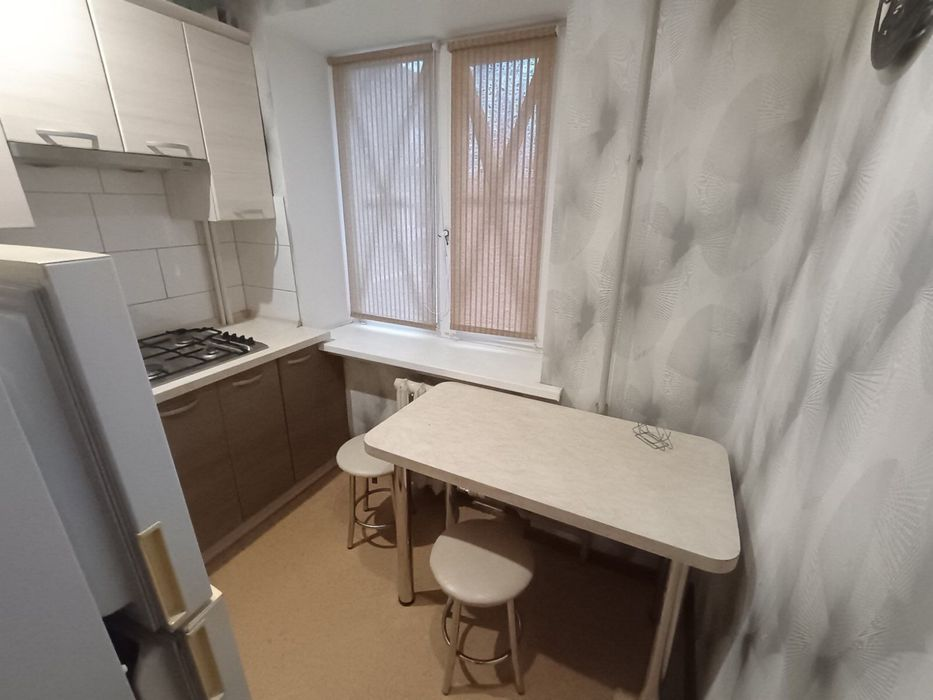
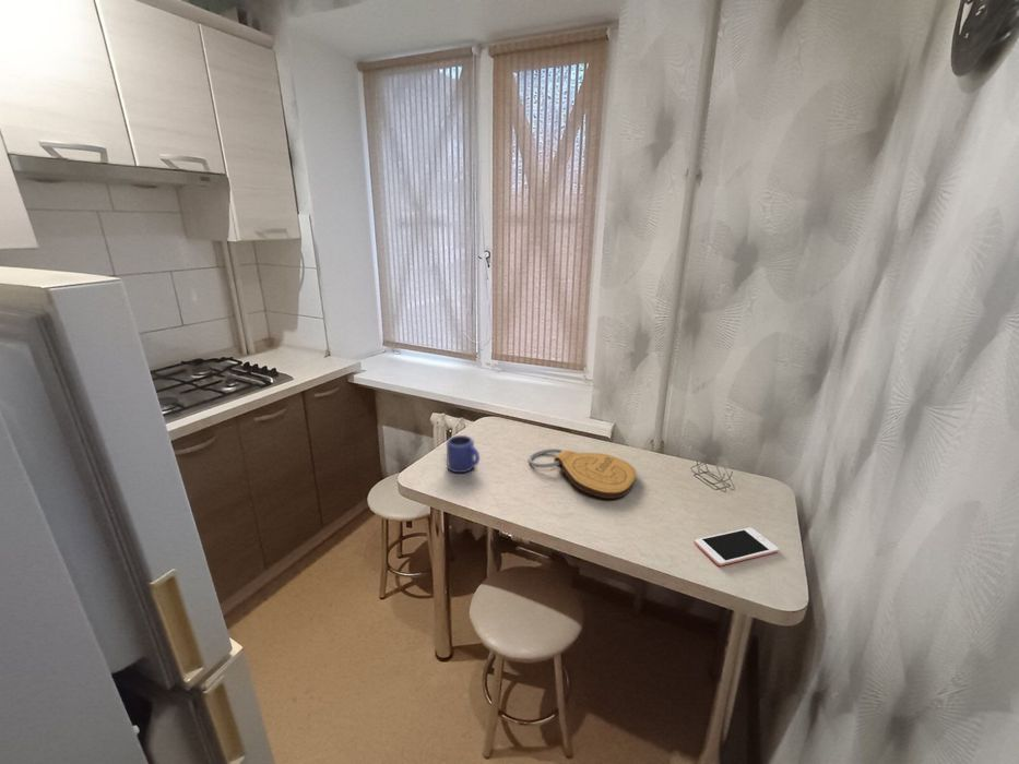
+ mug [446,434,481,474]
+ key chain [528,447,638,500]
+ cell phone [694,527,780,566]
